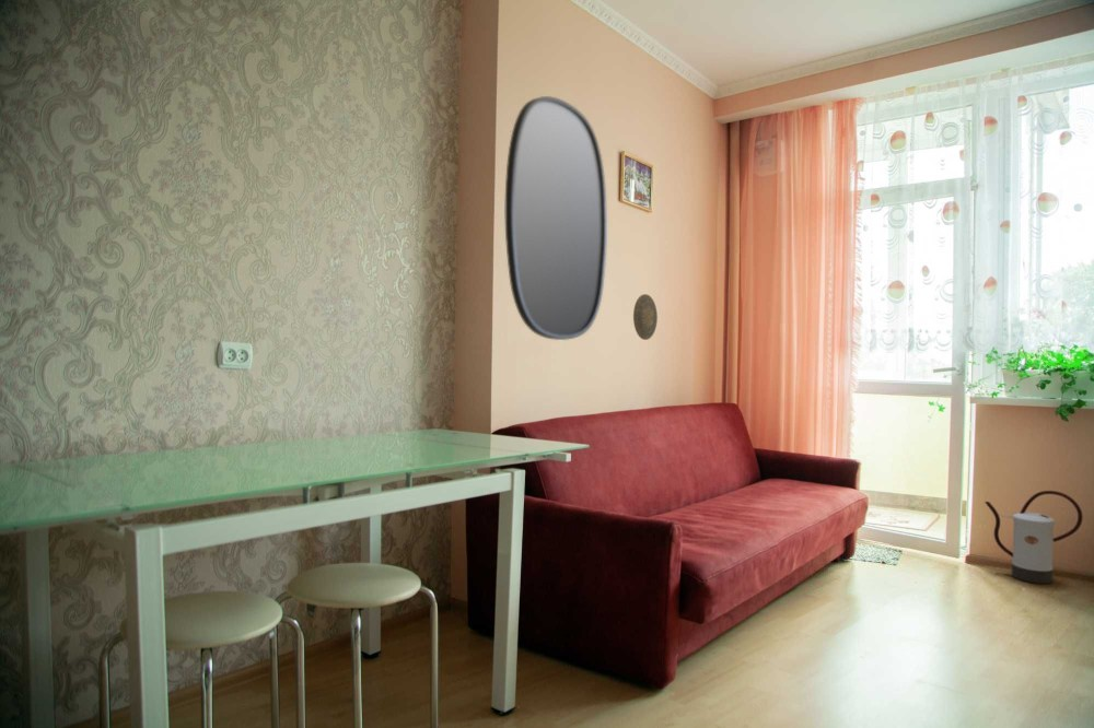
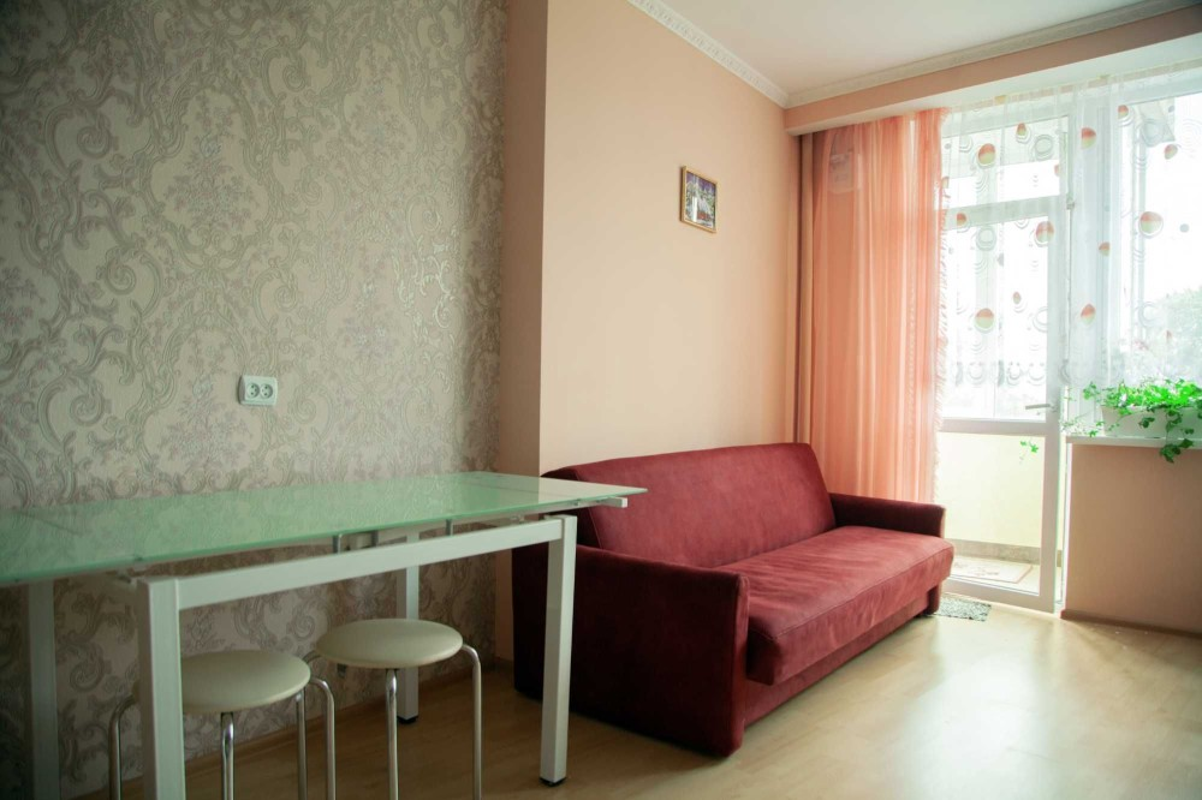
- home mirror [504,95,608,341]
- decorative plate [632,293,659,341]
- watering can [984,490,1084,585]
